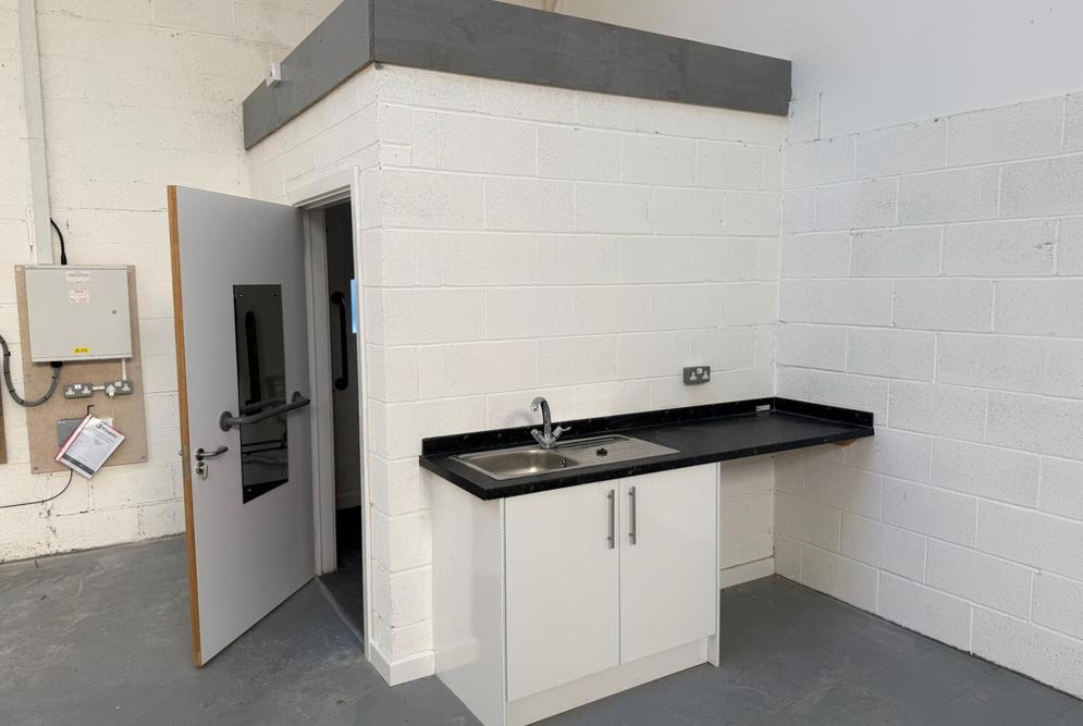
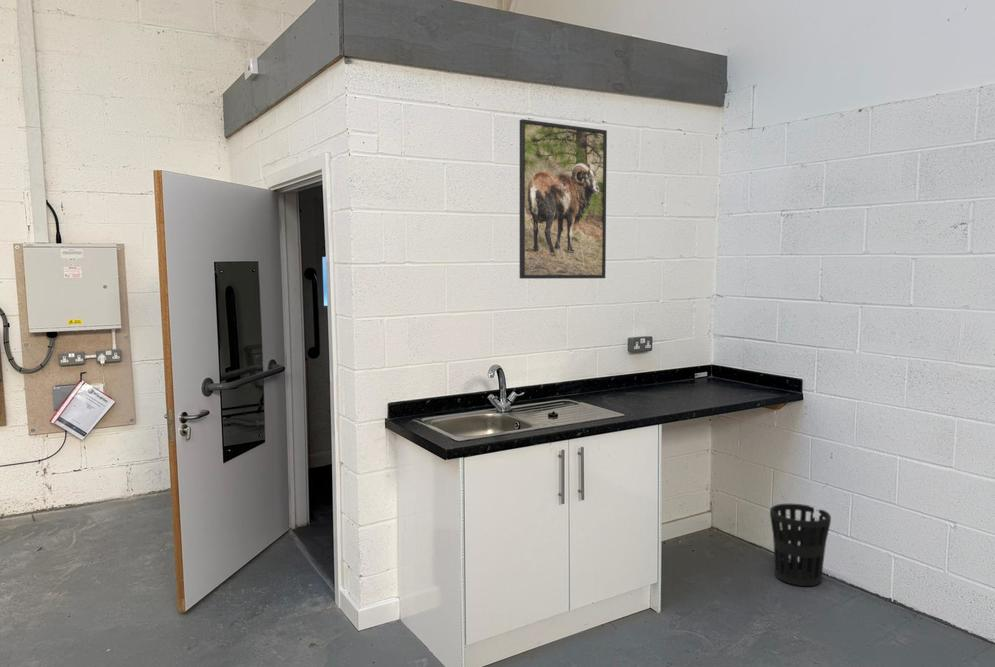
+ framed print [519,118,608,280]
+ wastebasket [769,503,832,587]
